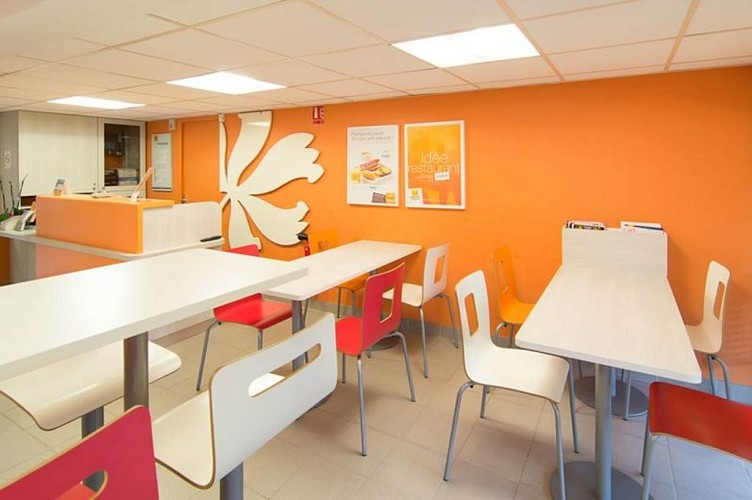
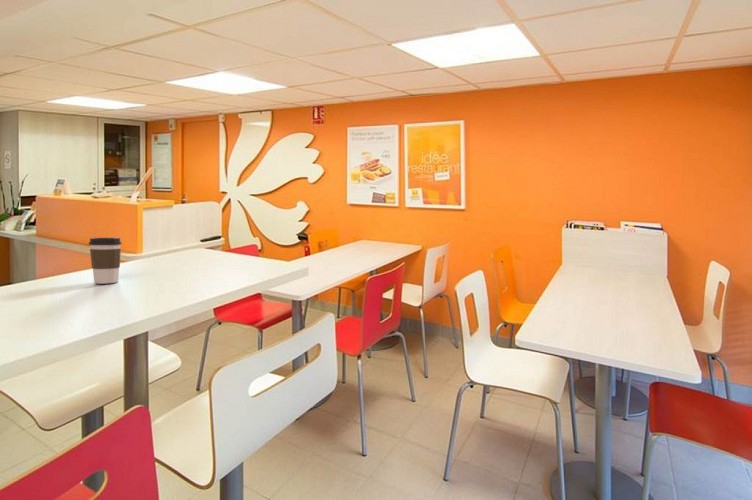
+ coffee cup [88,237,123,285]
